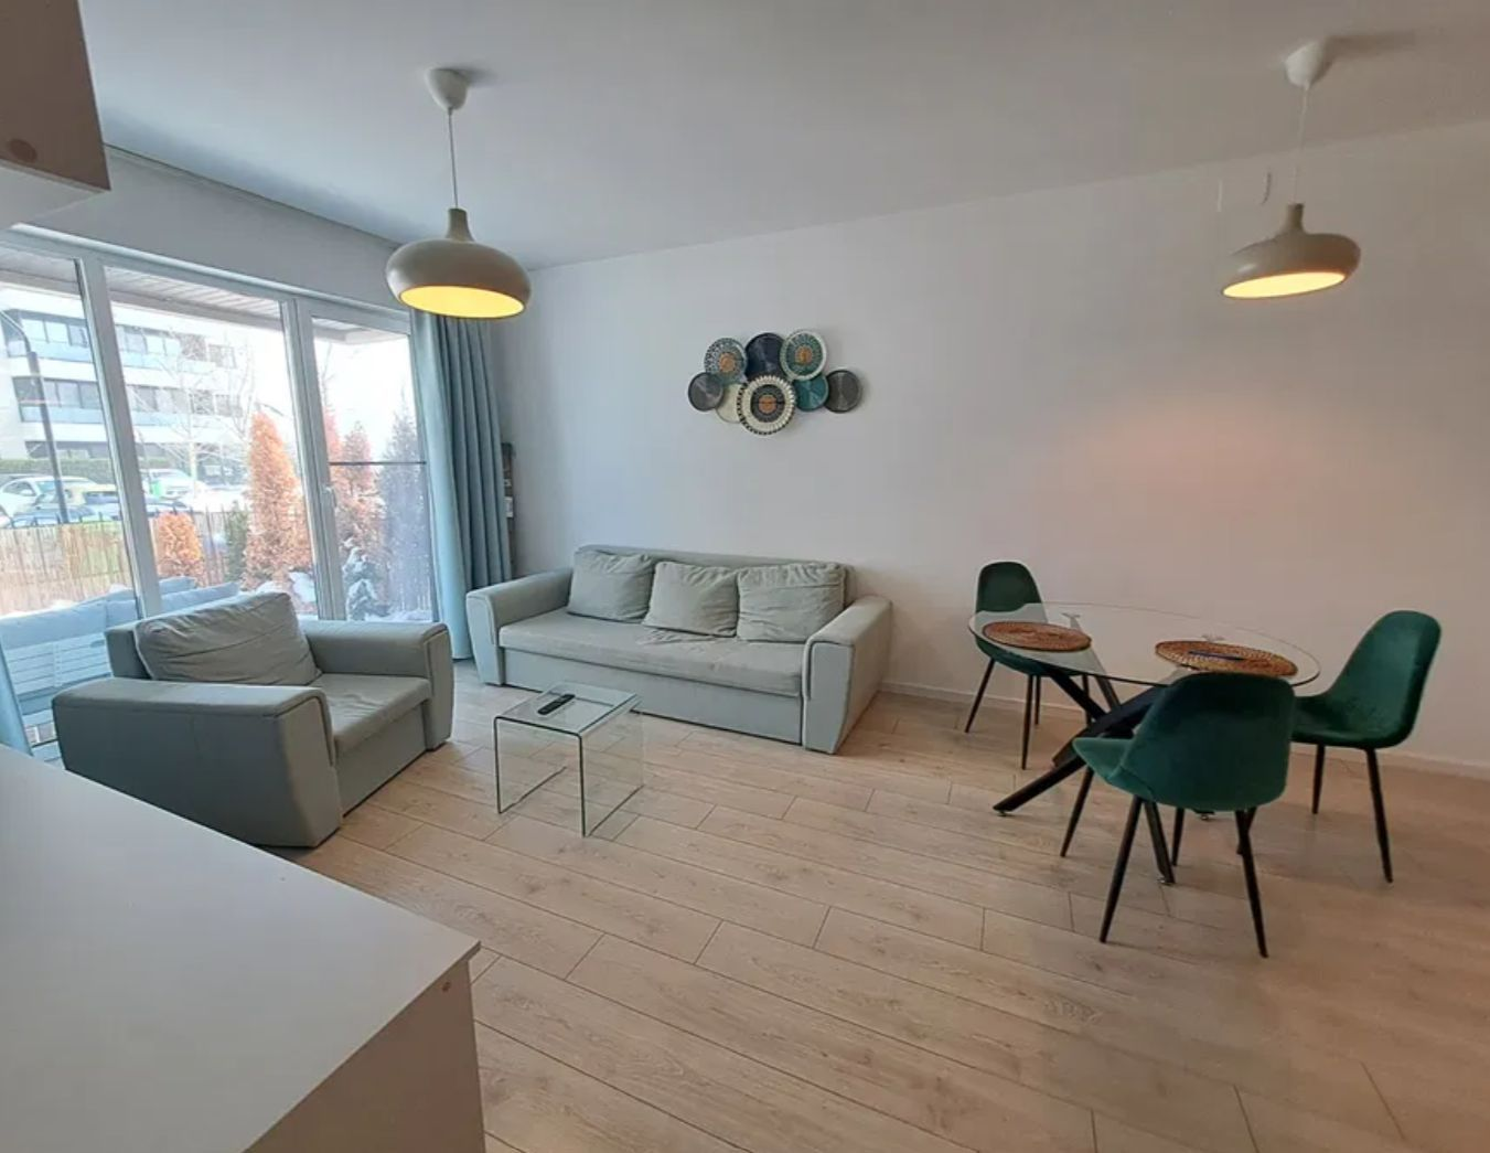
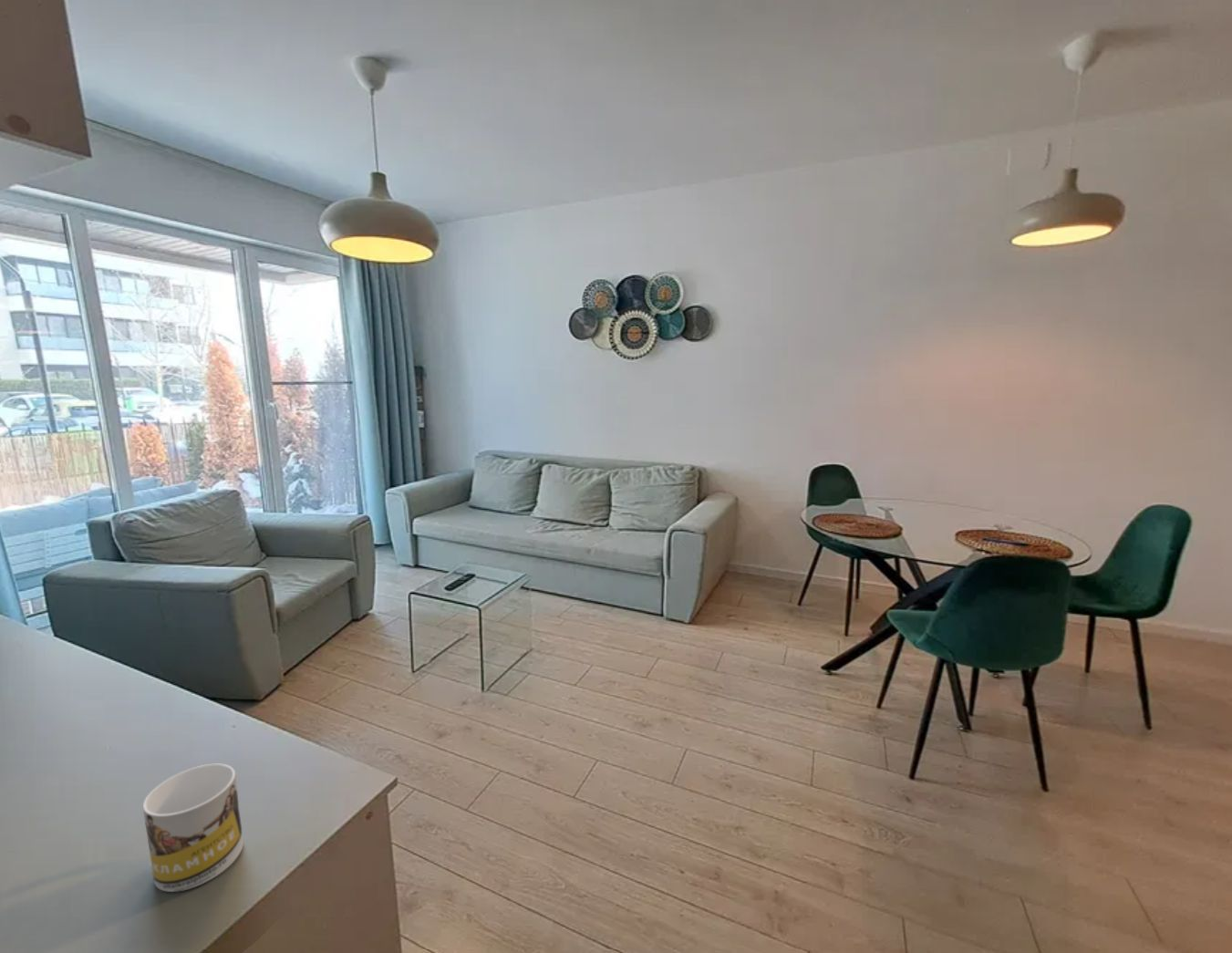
+ mug [142,763,244,893]
